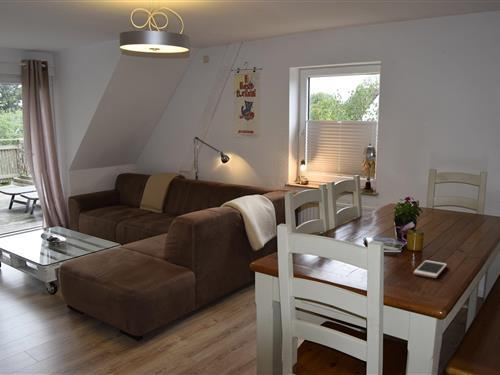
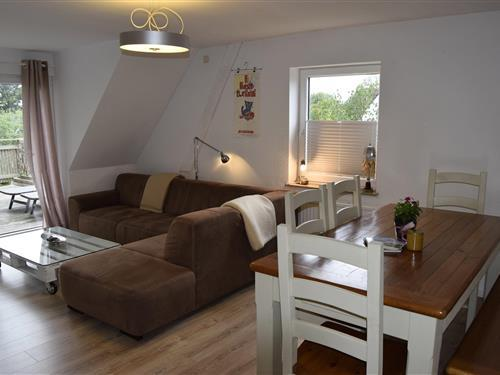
- cell phone [413,259,448,279]
